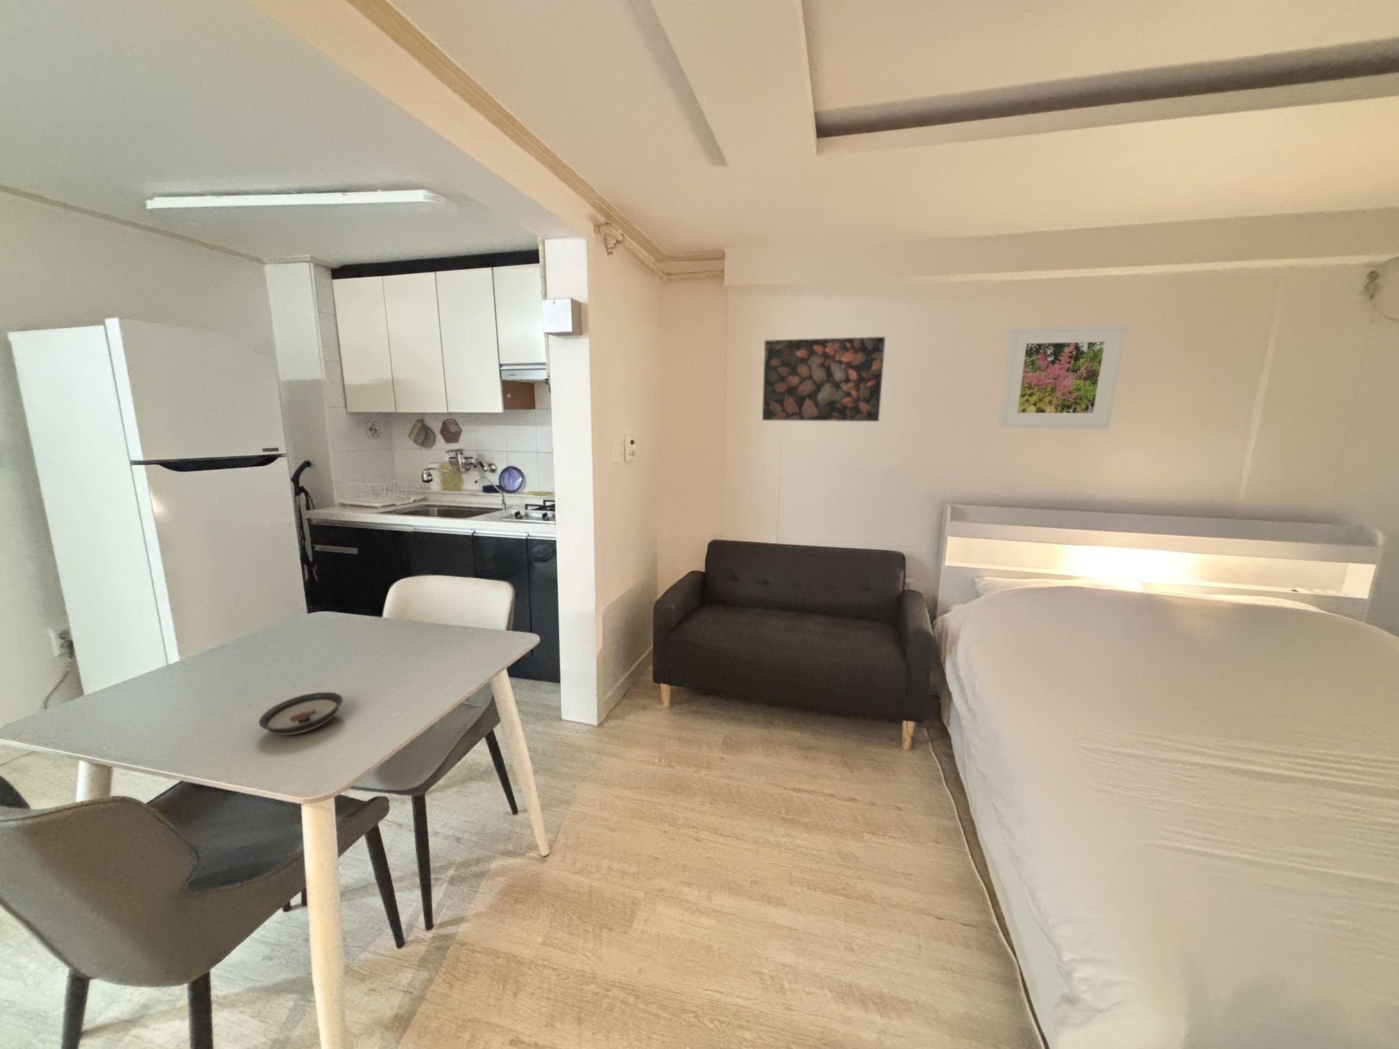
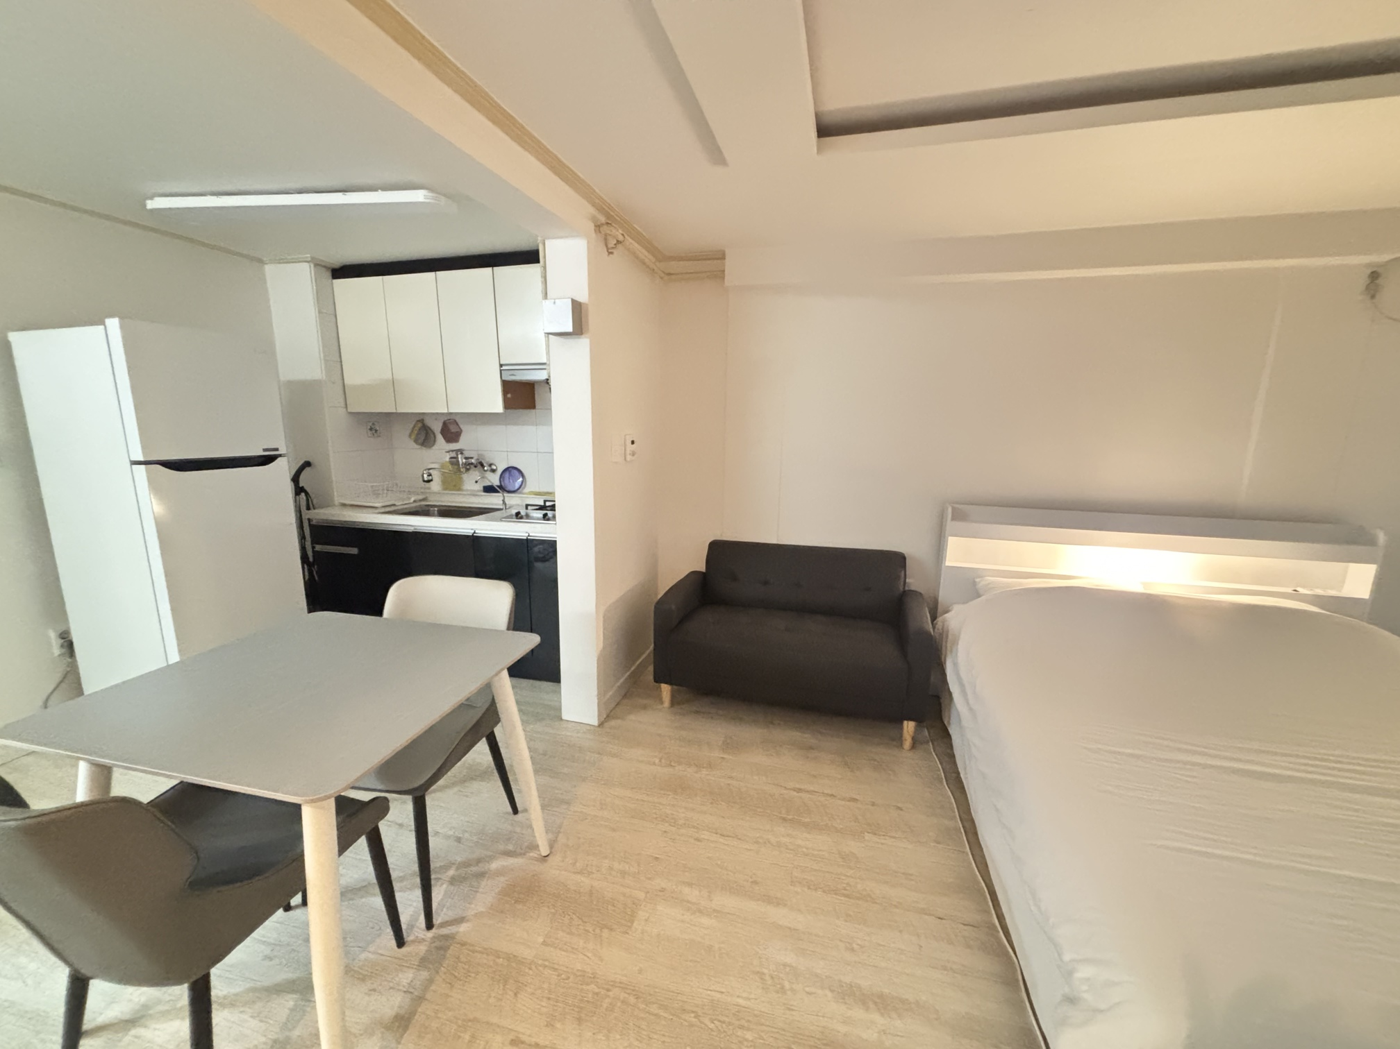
- saucer [258,692,344,735]
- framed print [997,323,1127,430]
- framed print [761,336,887,422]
